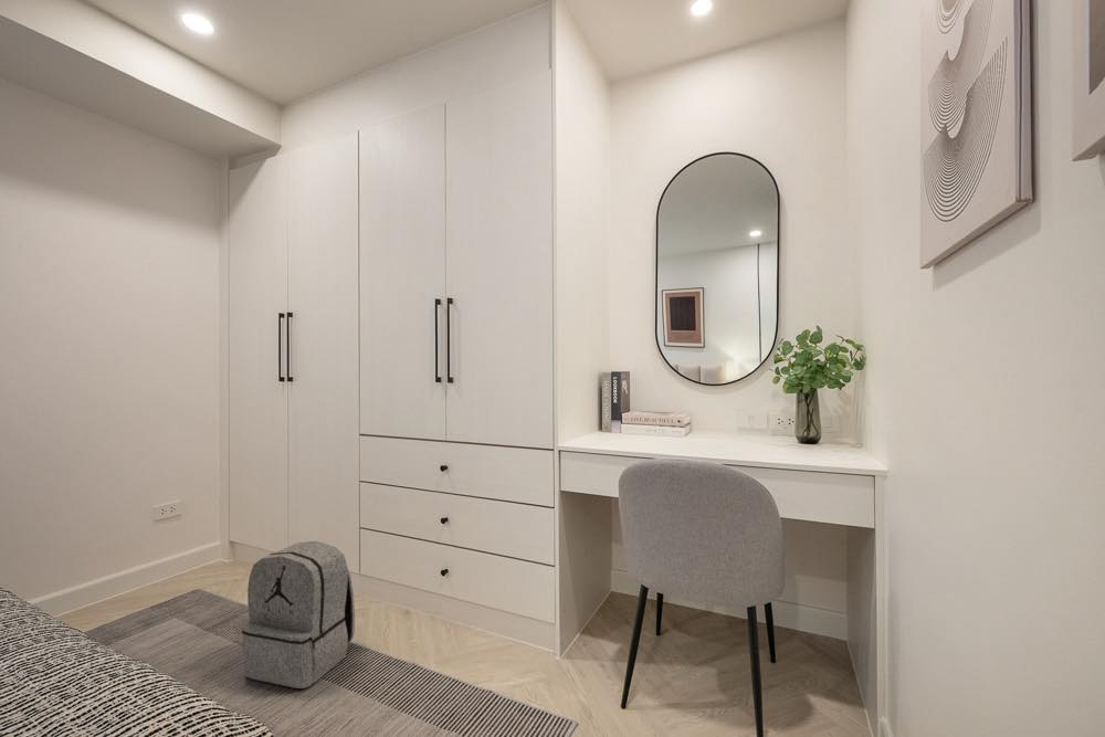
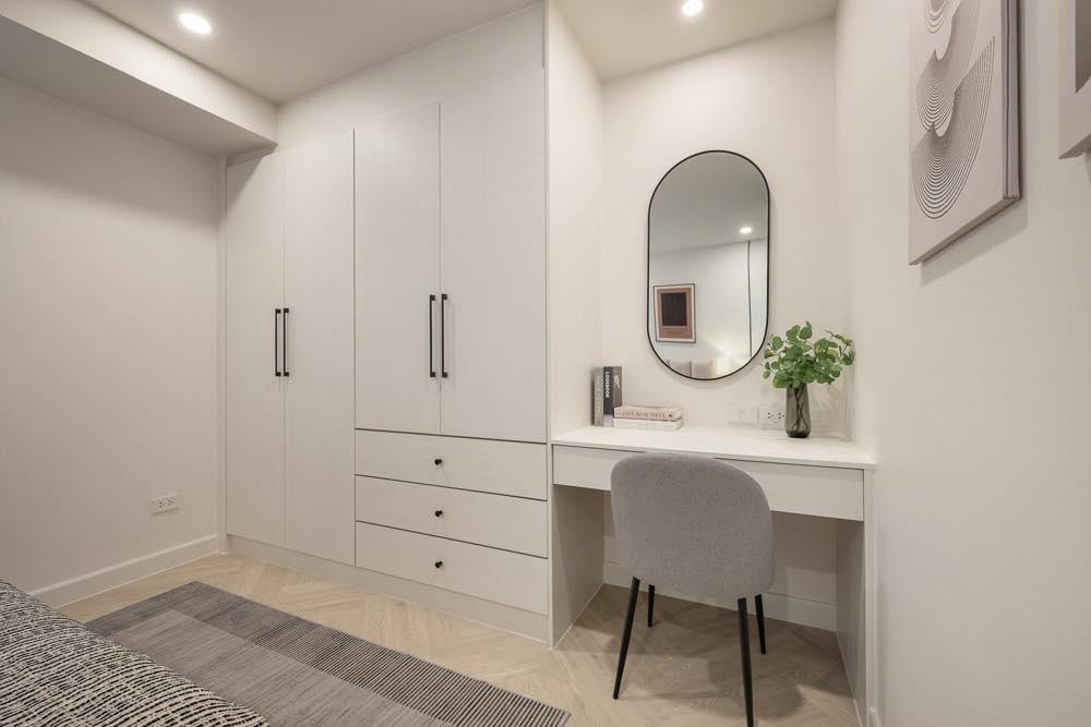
- backpack [241,540,356,689]
